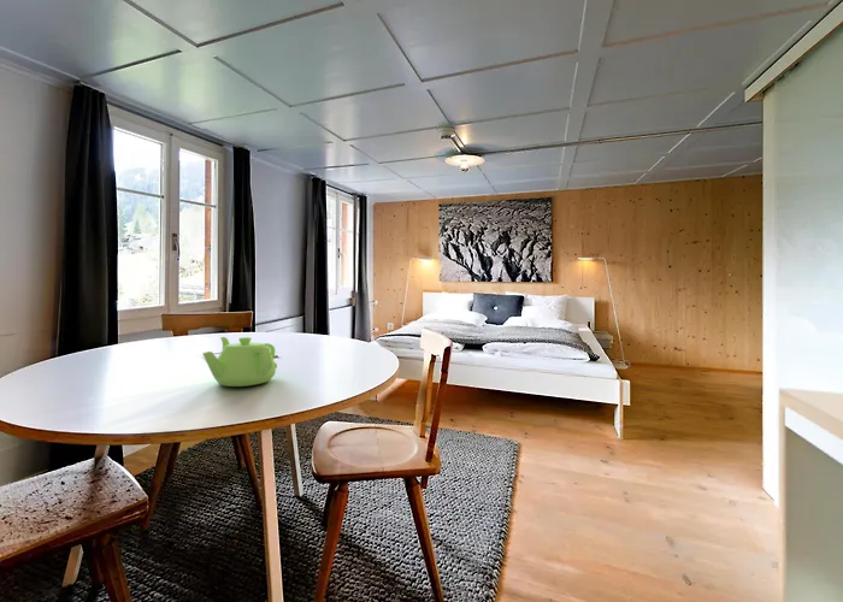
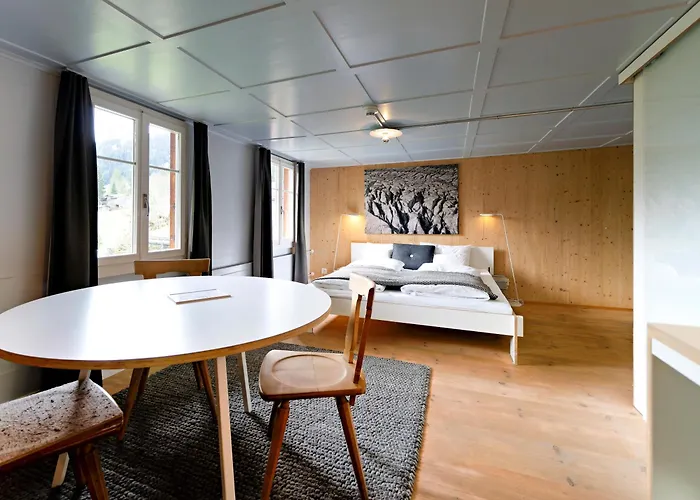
- teapot [201,336,278,388]
